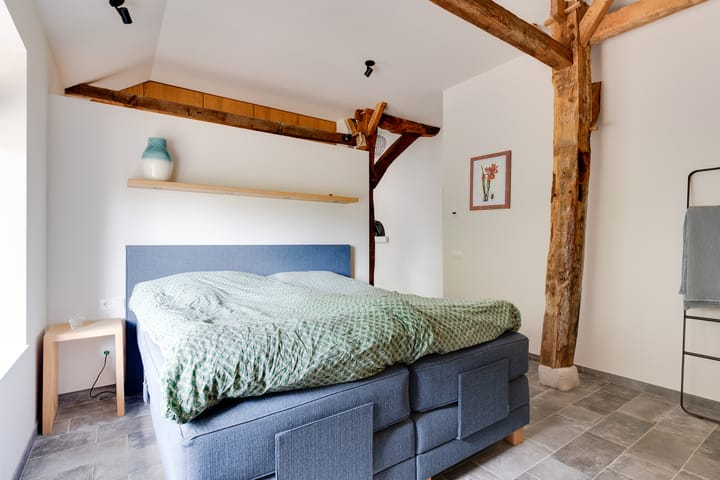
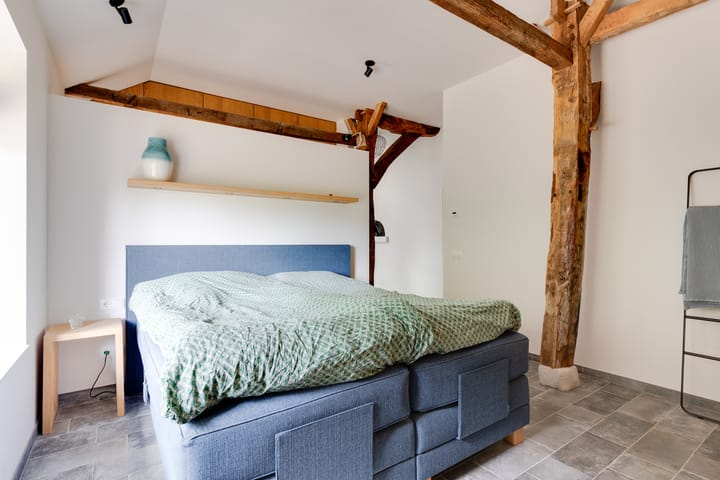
- wall art [468,149,513,212]
